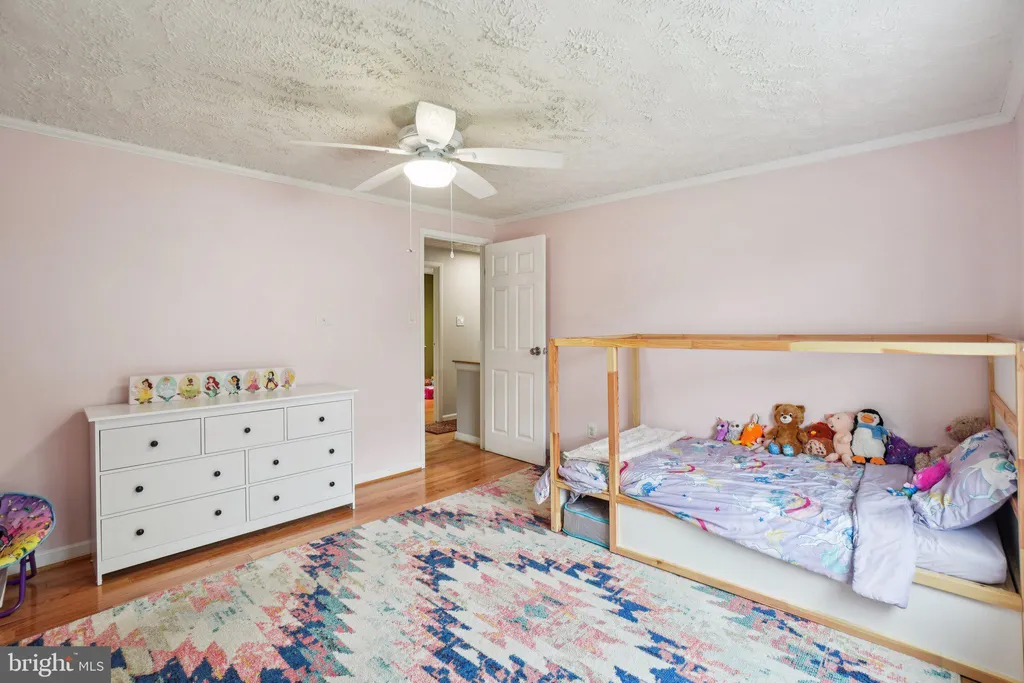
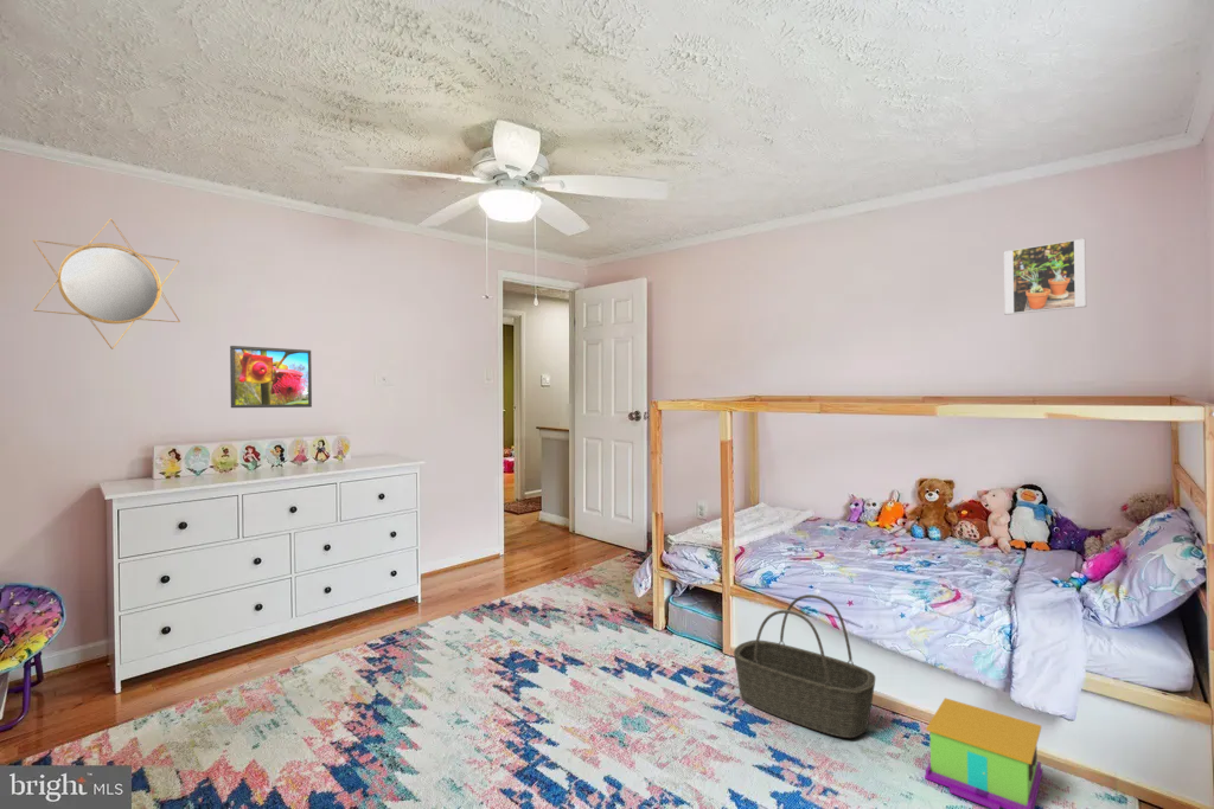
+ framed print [1002,237,1087,316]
+ home mirror [32,218,181,351]
+ basket [733,593,876,739]
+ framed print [229,345,313,409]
+ toy house [924,696,1044,809]
